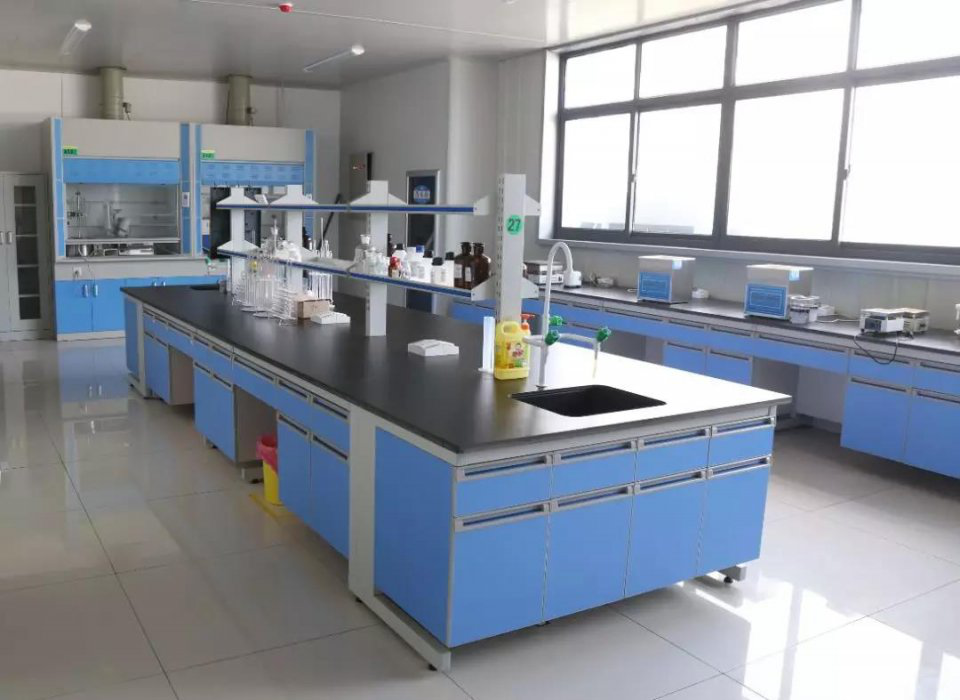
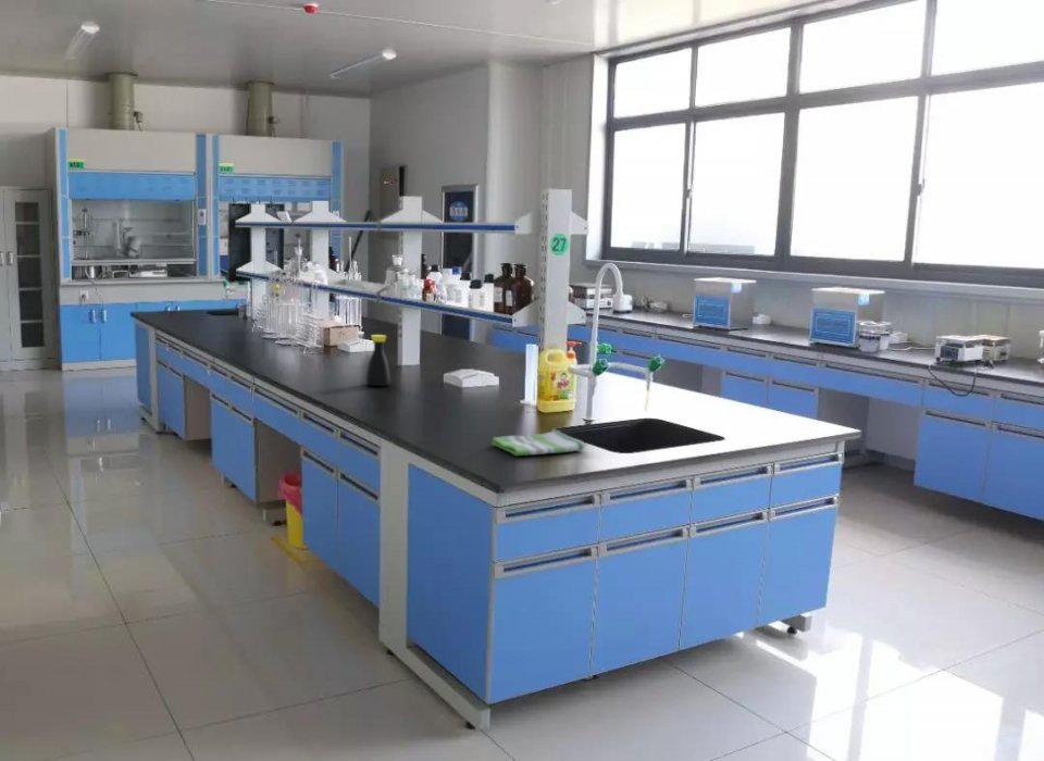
+ dish towel [492,429,585,457]
+ bottle [365,334,391,387]
